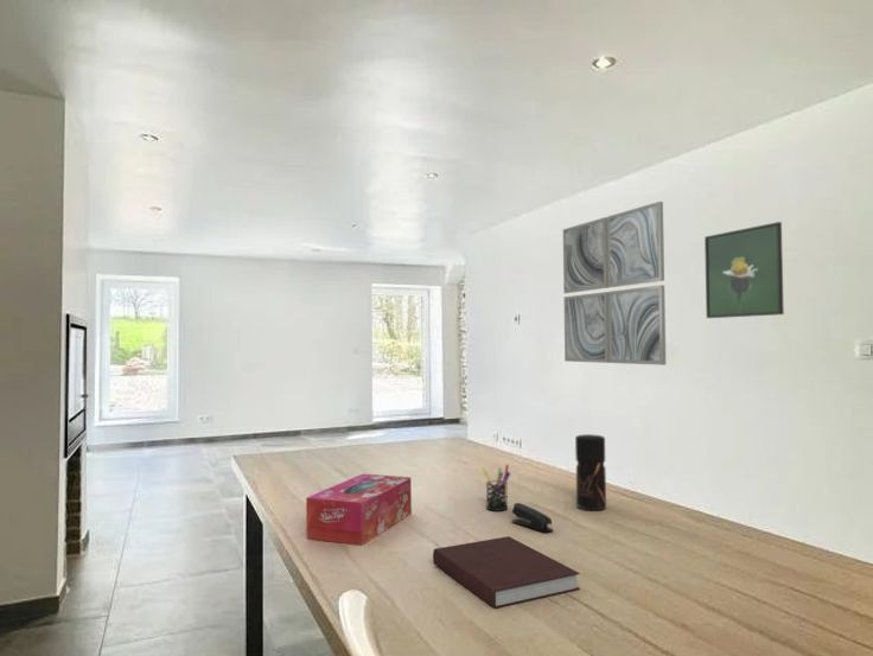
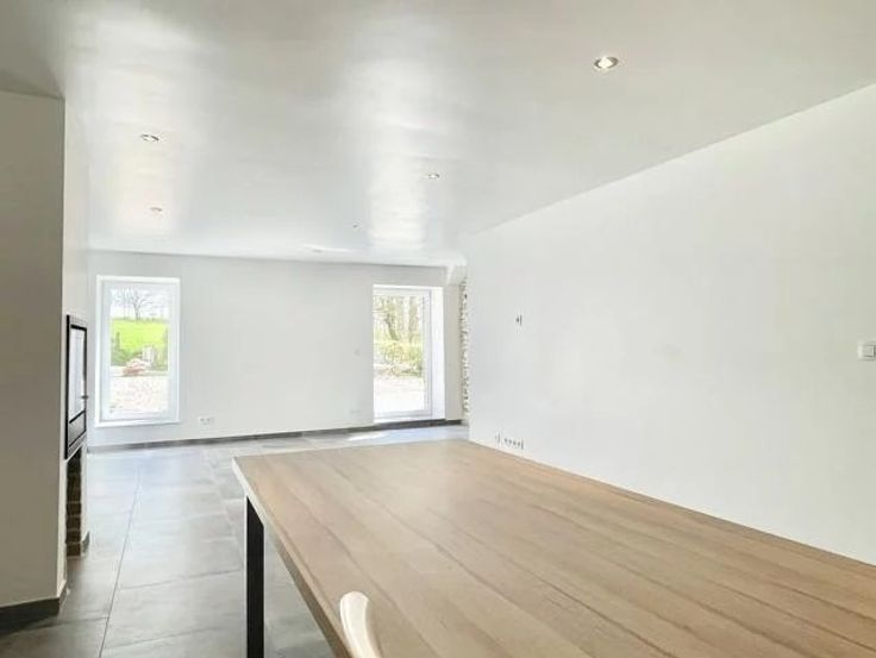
- wall art [562,200,667,367]
- pen holder [482,464,511,512]
- pepper grinder [574,433,607,511]
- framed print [703,221,785,319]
- notebook [432,535,581,610]
- tissue box [305,472,413,547]
- stapler [511,502,554,534]
